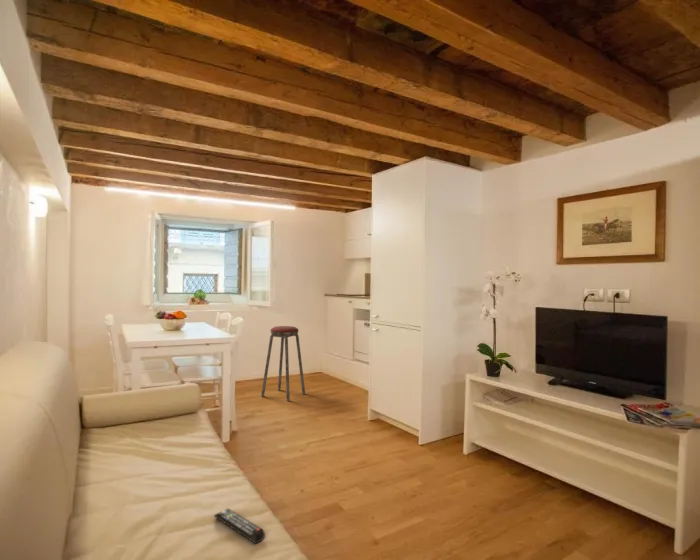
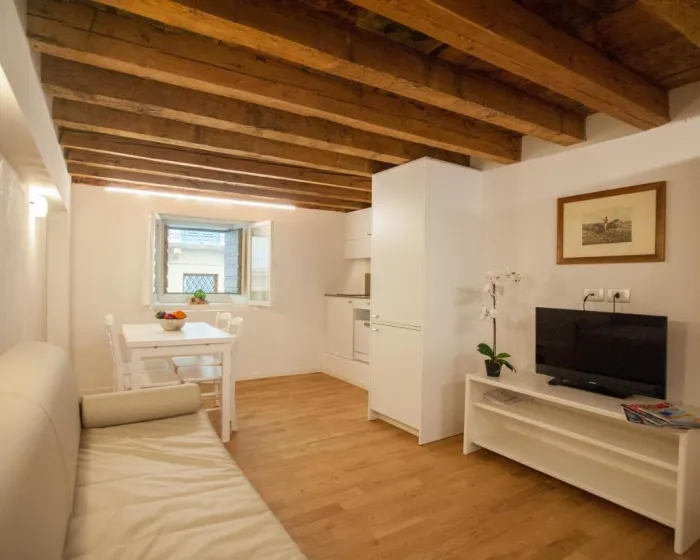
- remote control [213,507,266,545]
- music stool [260,325,306,402]
